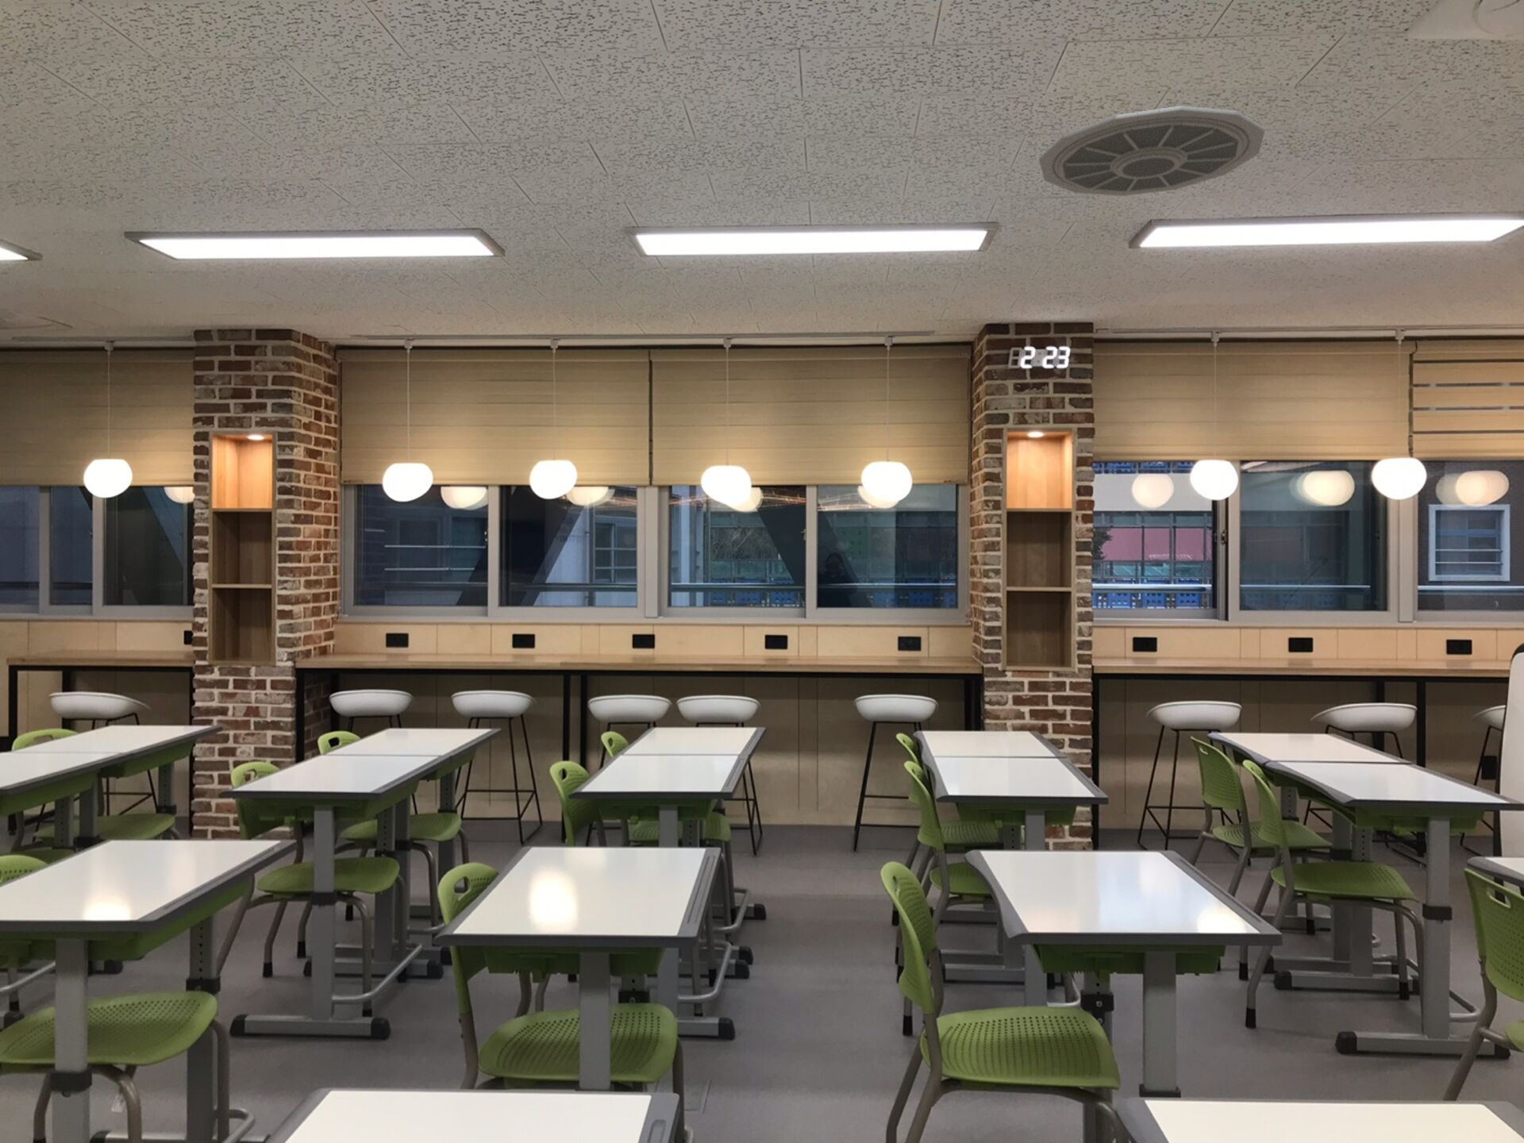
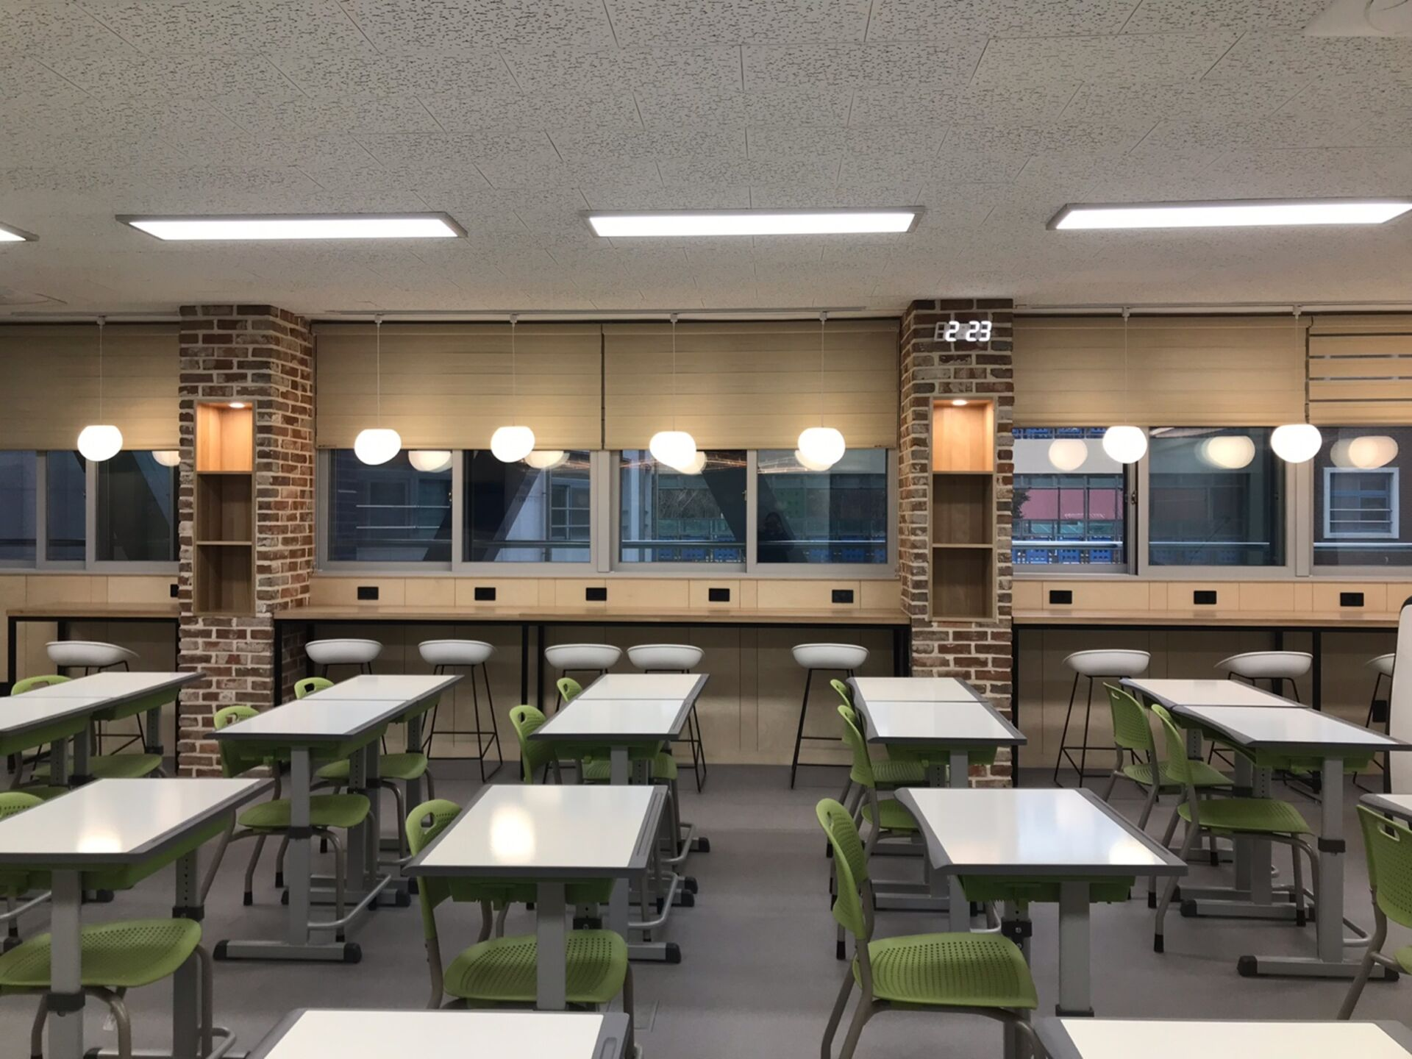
- ceiling vent [1038,106,1266,197]
